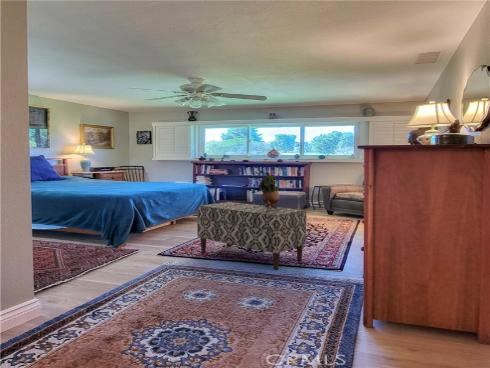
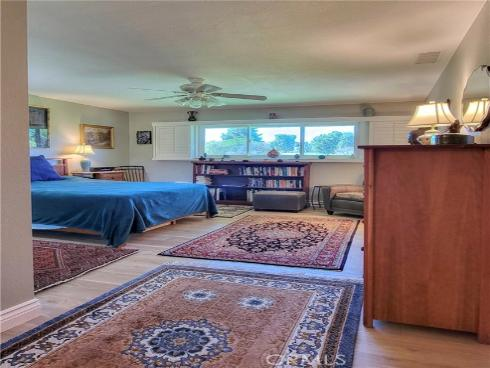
- bench [196,201,308,271]
- potted plant [257,171,280,208]
